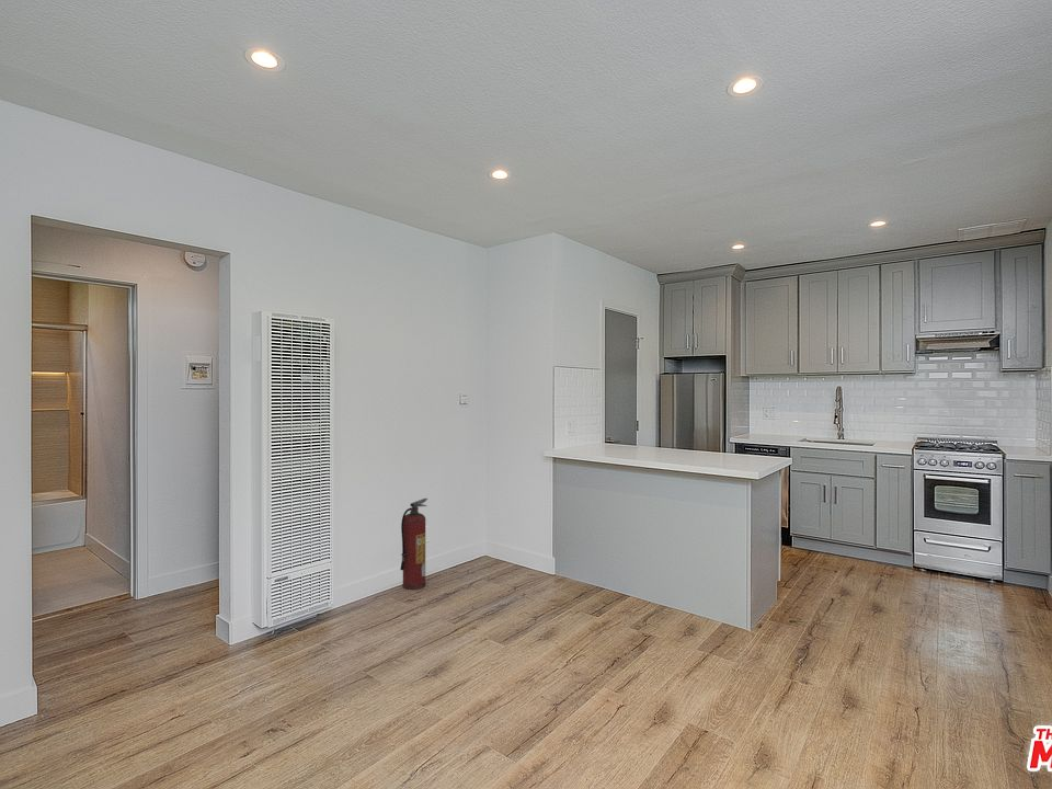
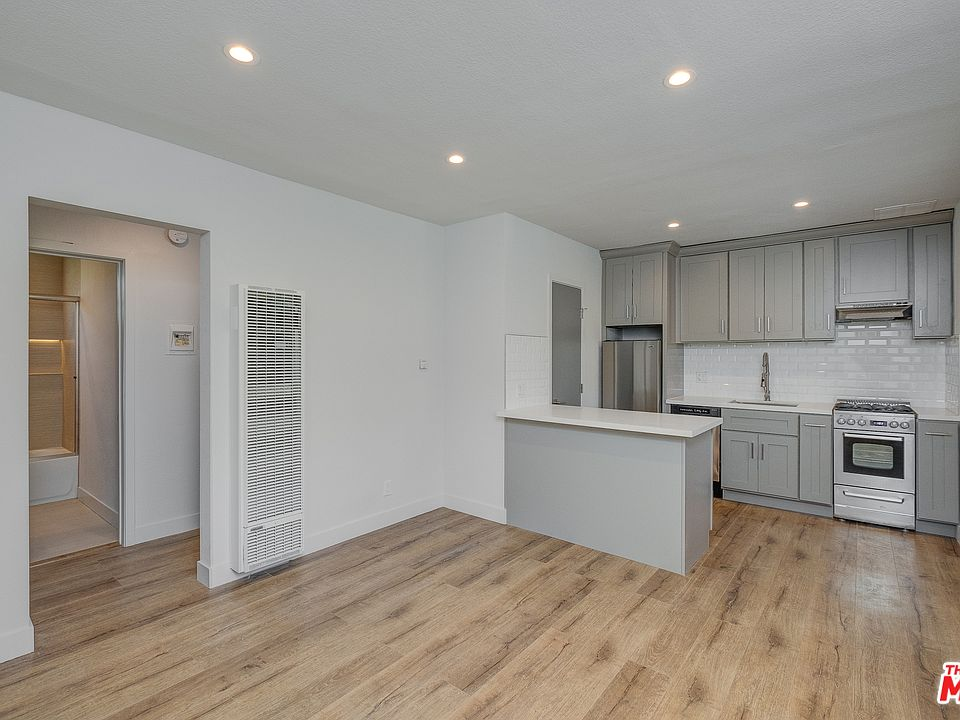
- fire extinguisher [399,498,428,591]
